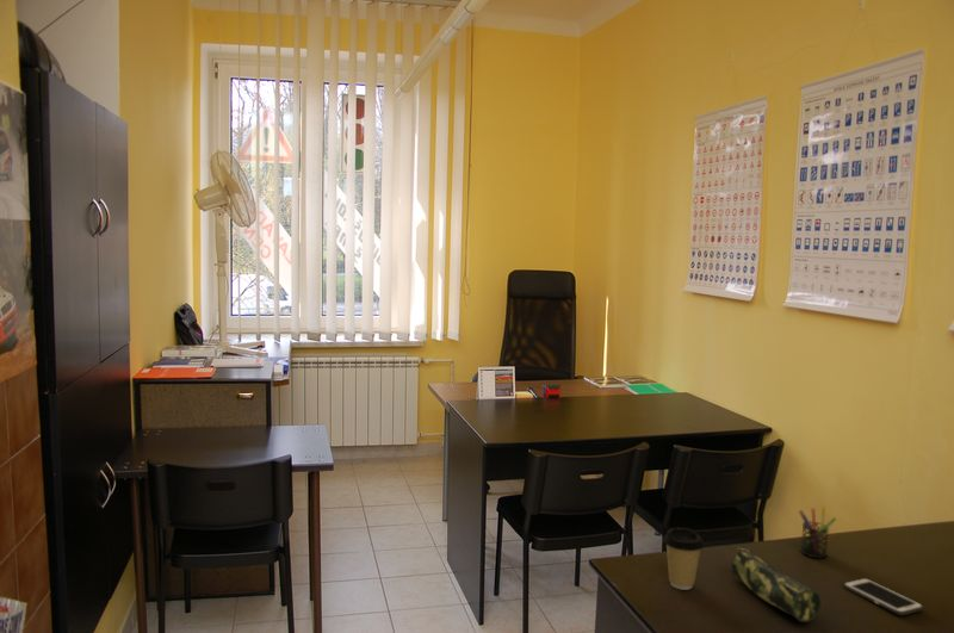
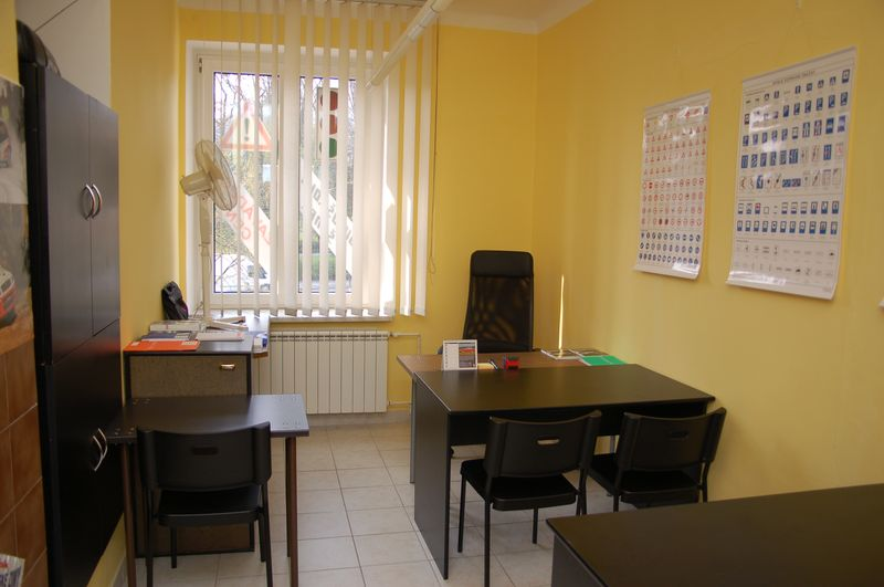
- pen holder [798,505,837,560]
- pencil case [730,547,823,623]
- cell phone [842,577,924,616]
- coffee cup [662,527,706,591]
